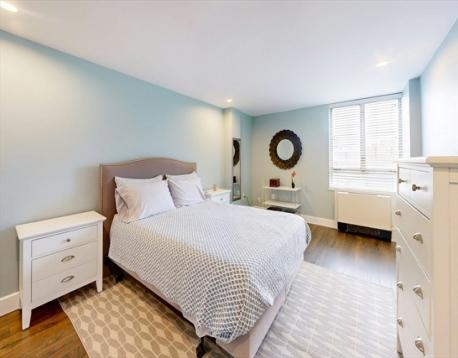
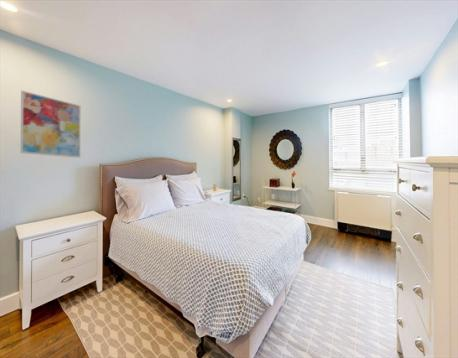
+ wall art [20,89,82,159]
